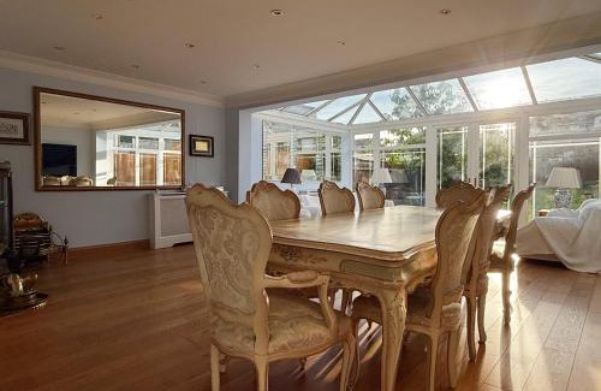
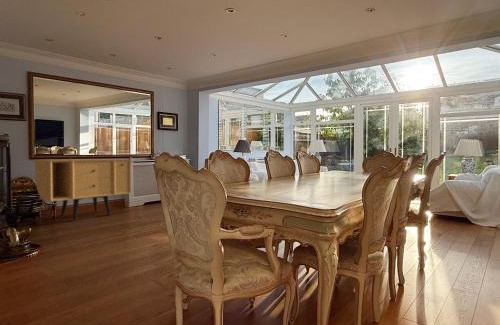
+ sideboard [34,158,132,222]
